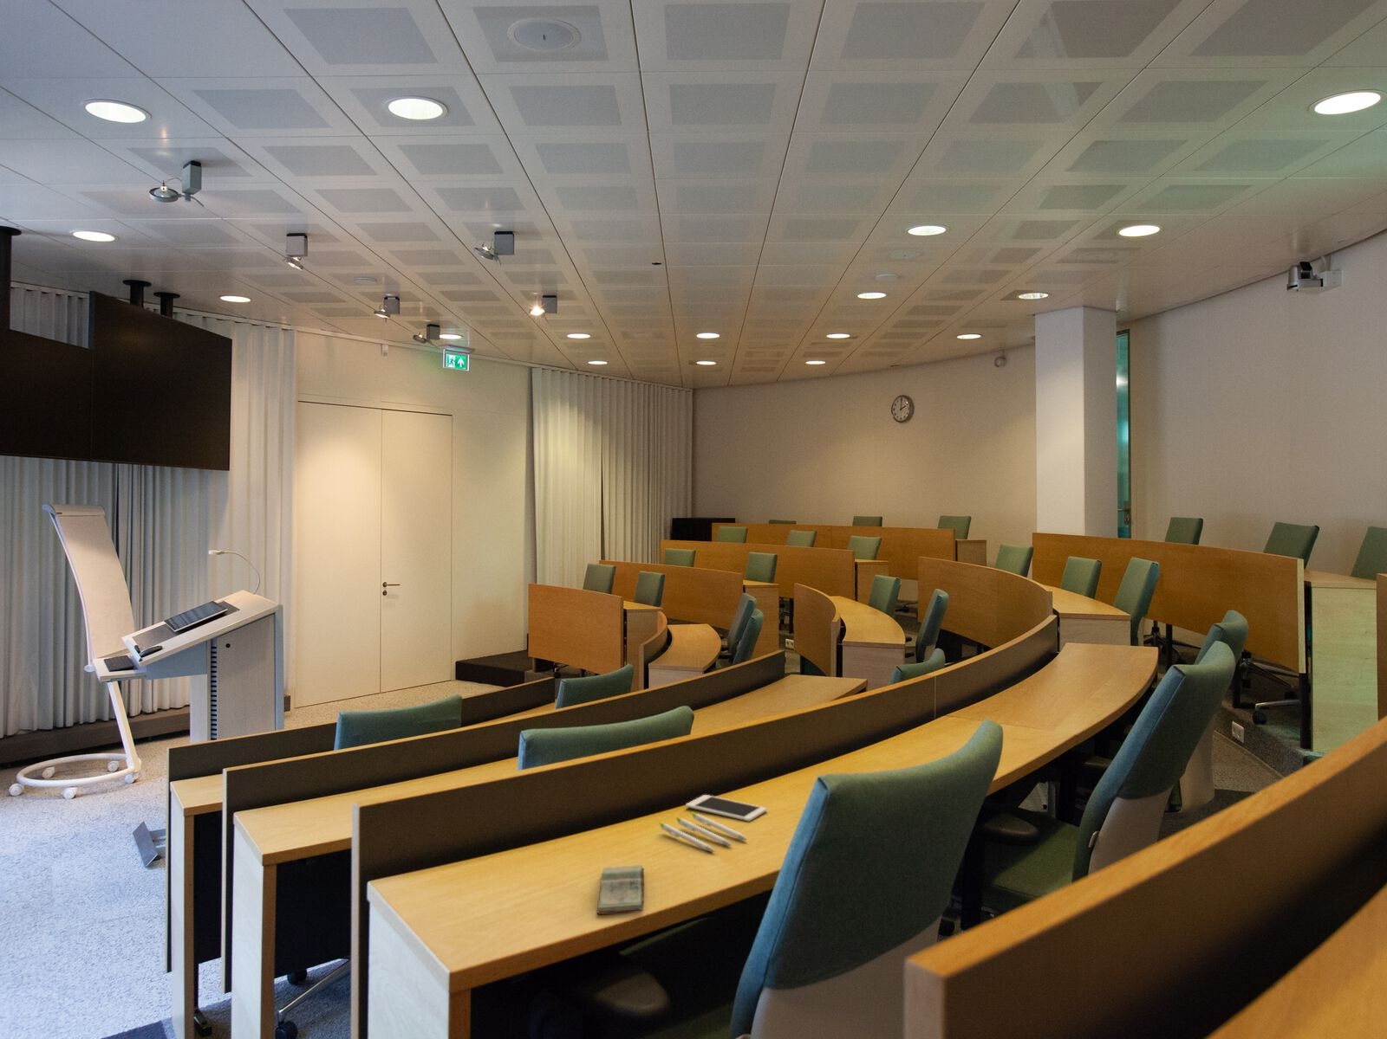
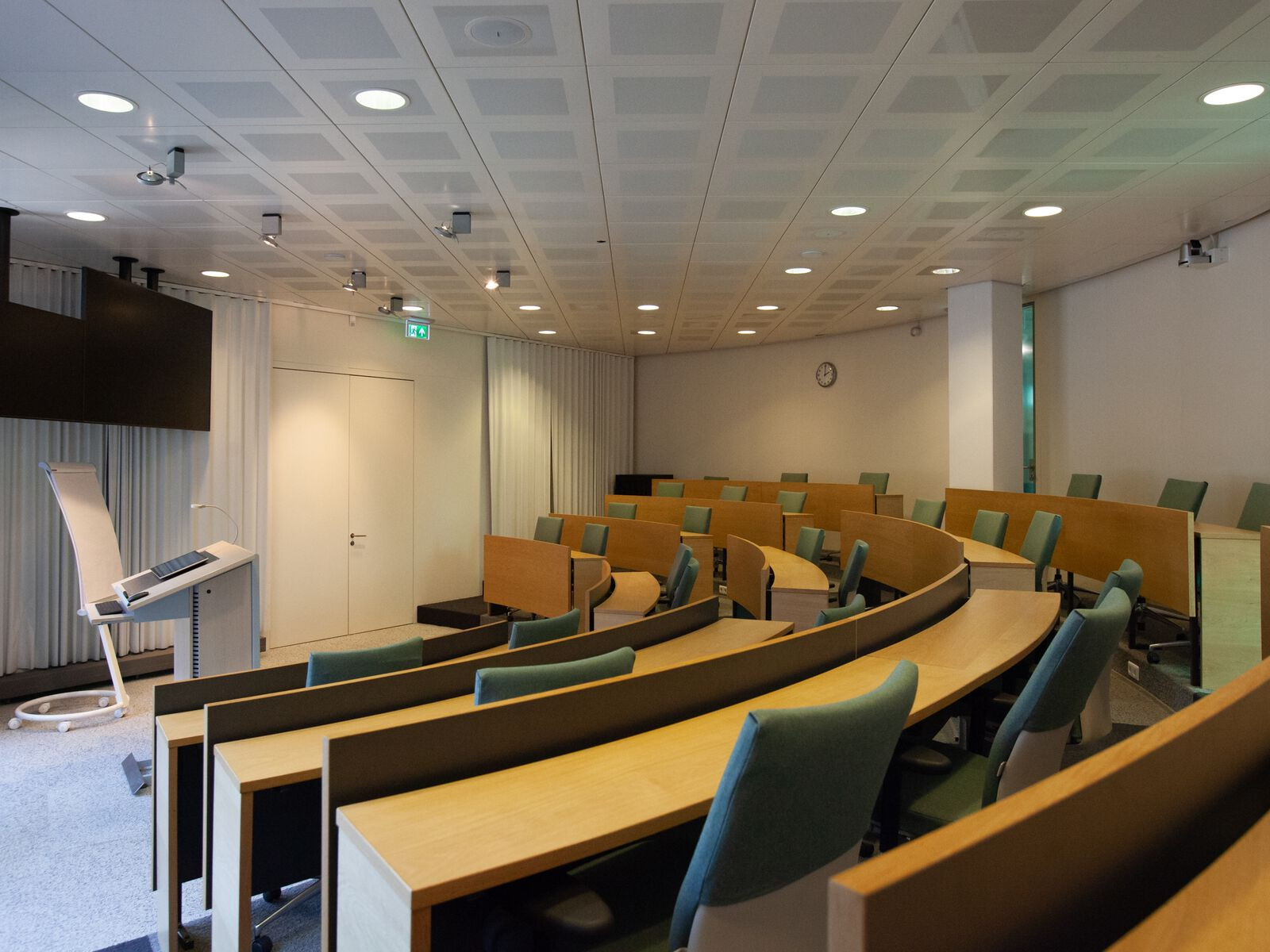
- book [595,864,645,916]
- pen [659,811,748,852]
- cell phone [685,793,767,823]
